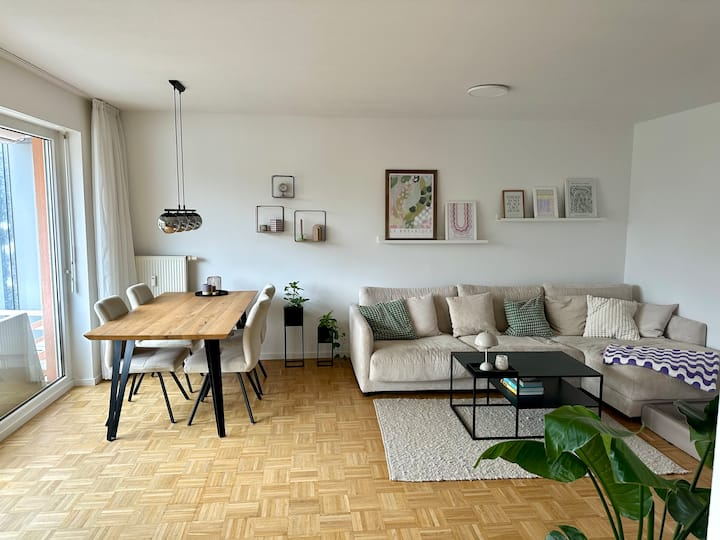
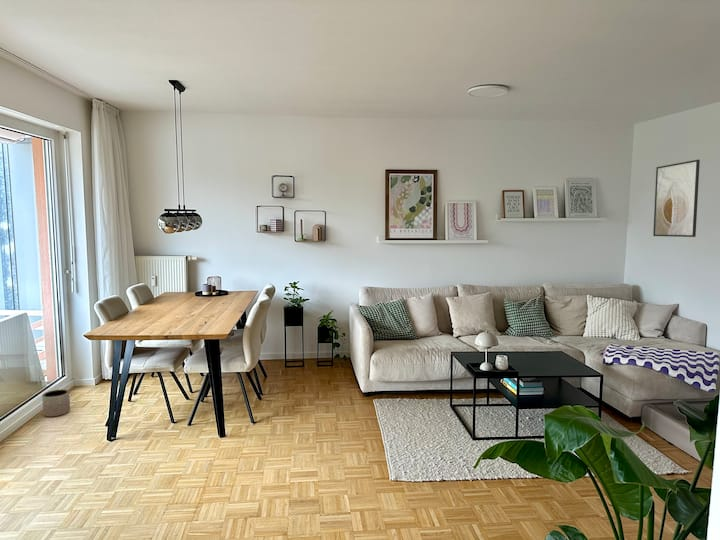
+ planter [41,389,71,418]
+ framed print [652,159,701,238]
